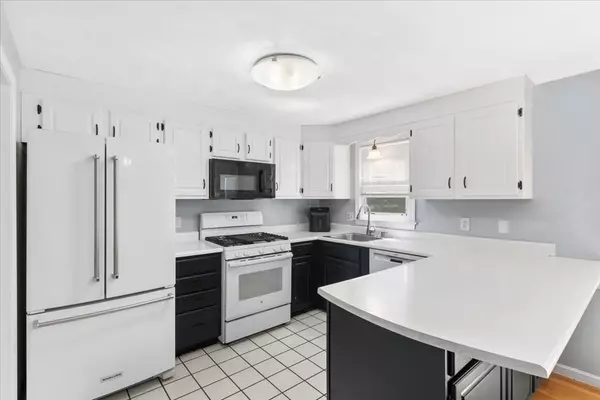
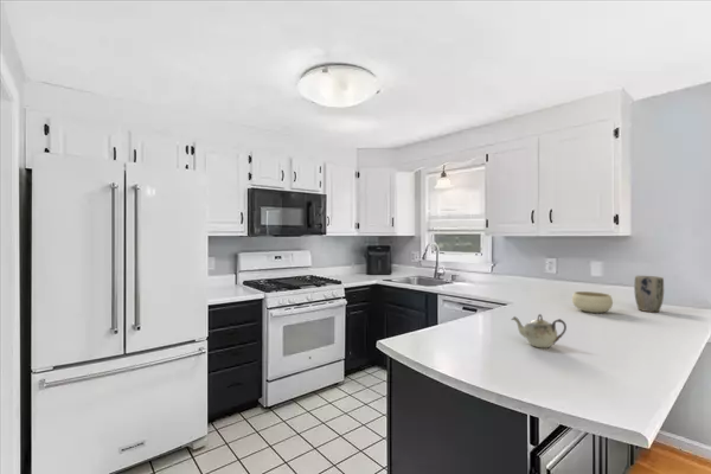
+ bowl [571,290,614,314]
+ teapot [510,313,568,348]
+ plant pot [633,275,665,313]
